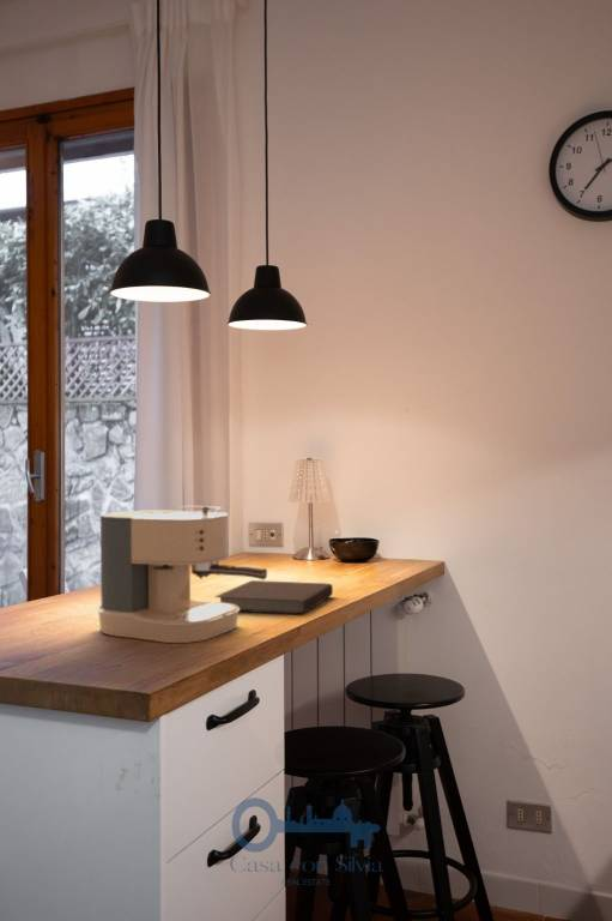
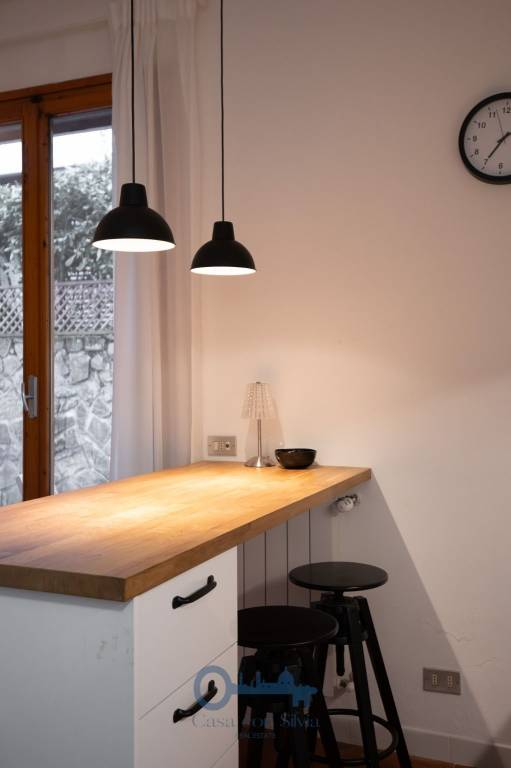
- coffee maker [96,505,268,644]
- notebook [213,579,334,615]
